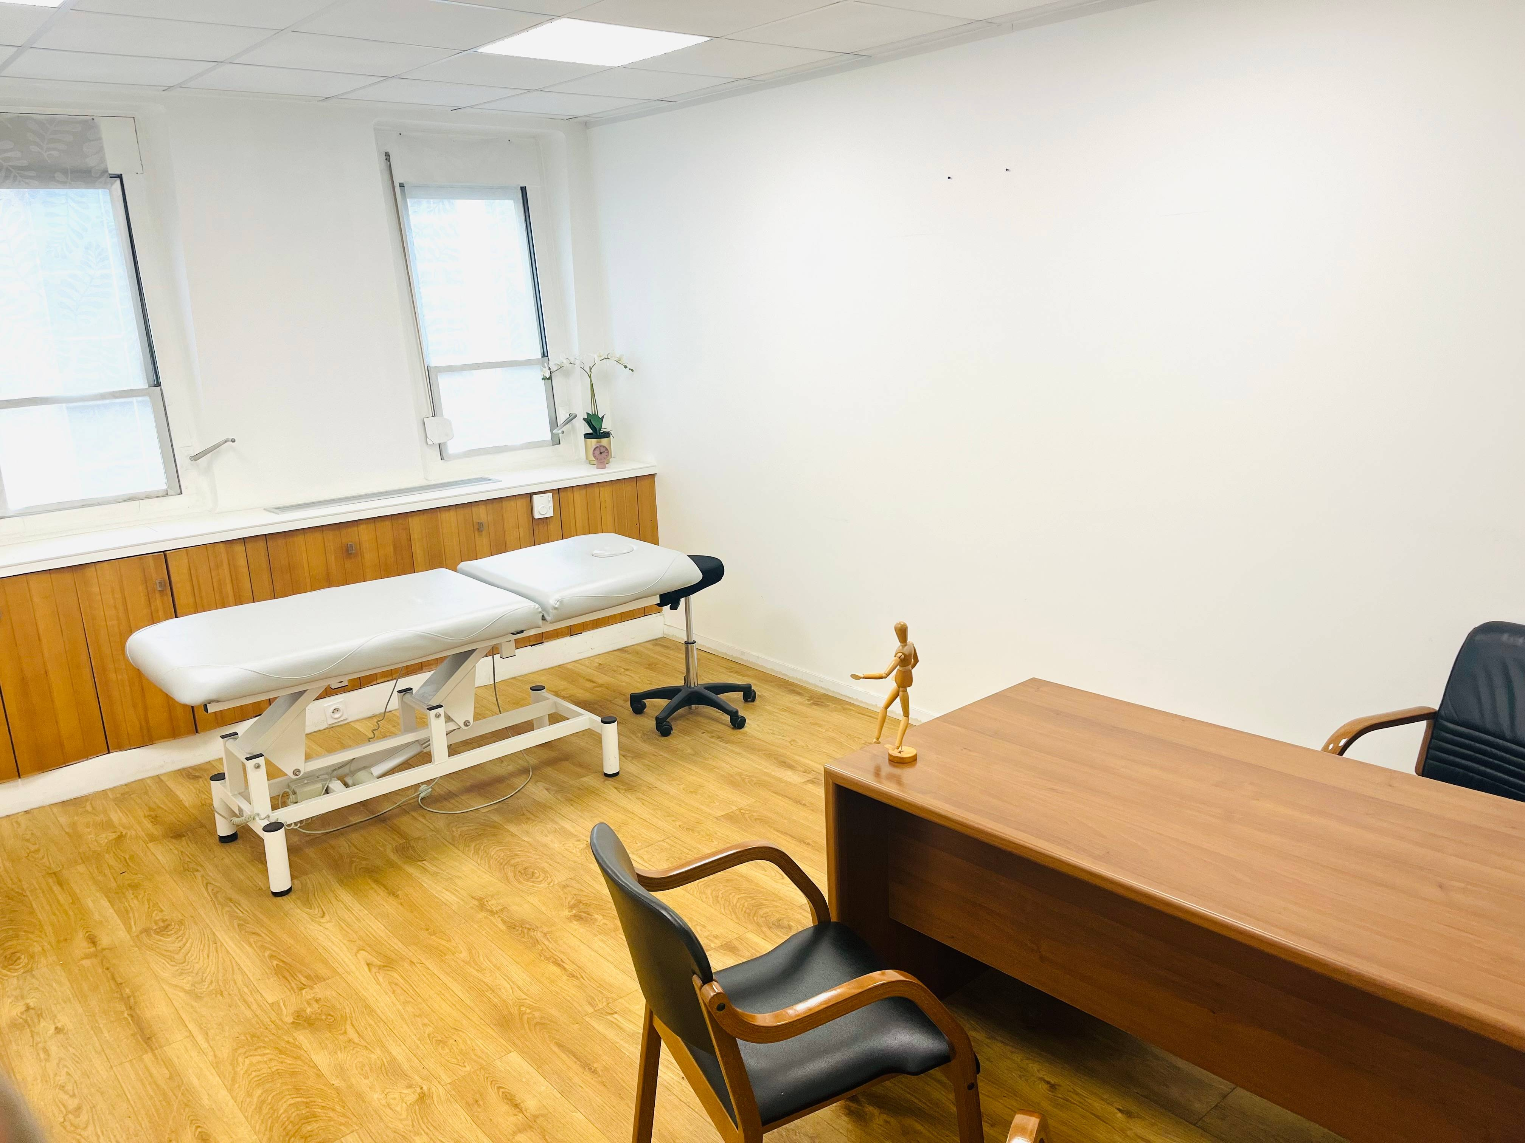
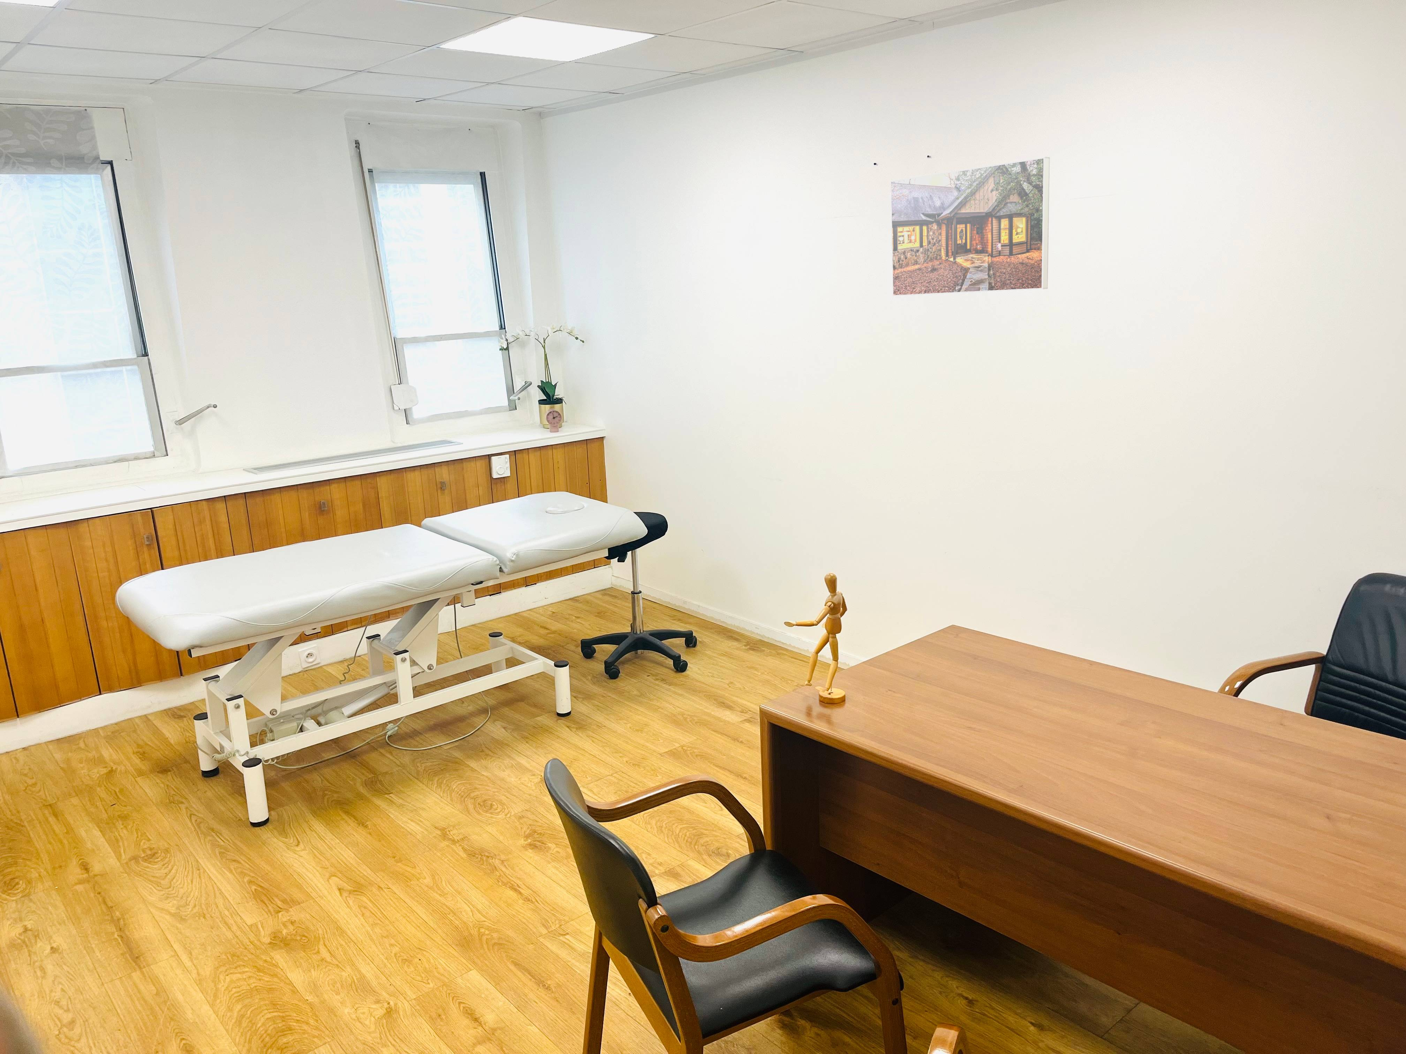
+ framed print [890,156,1050,297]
